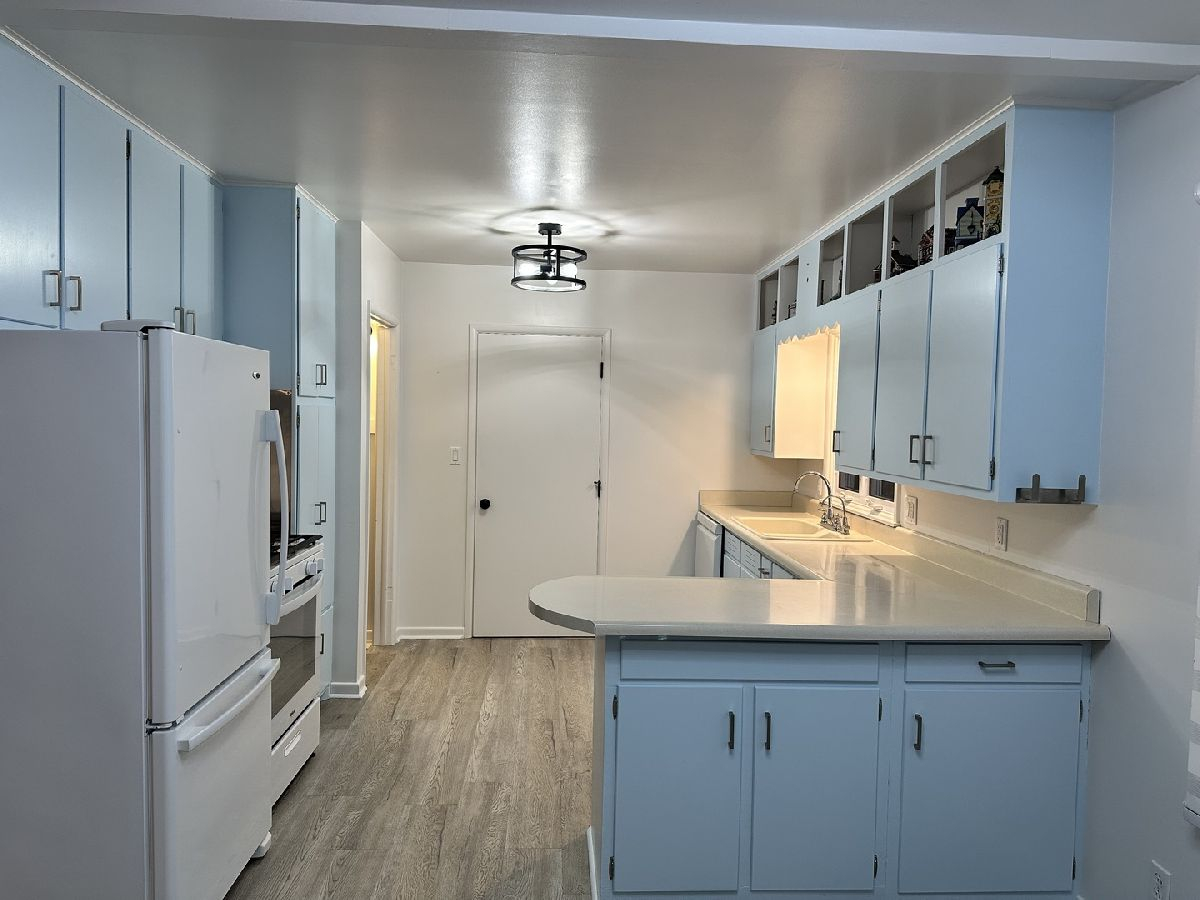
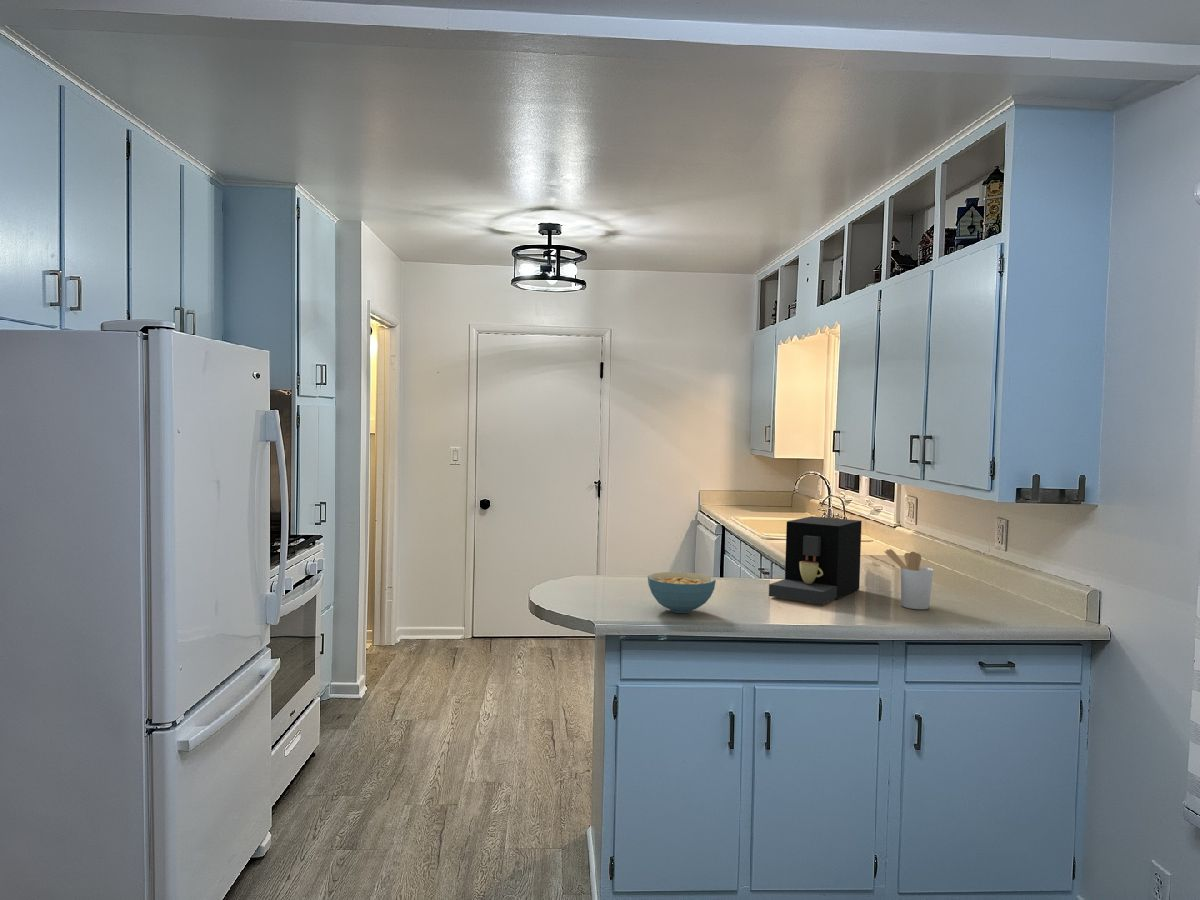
+ coffee maker [768,515,863,605]
+ utensil holder [883,548,934,610]
+ cereal bowl [647,571,717,614]
